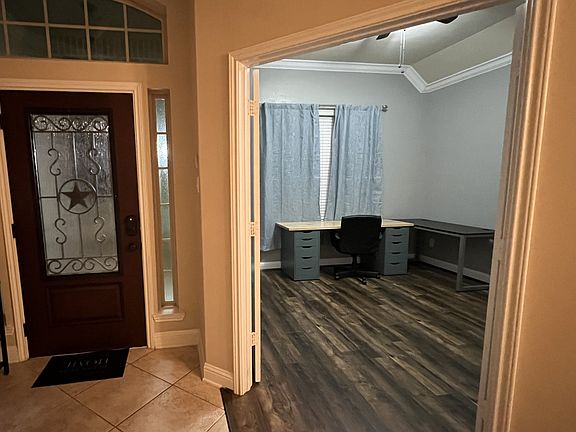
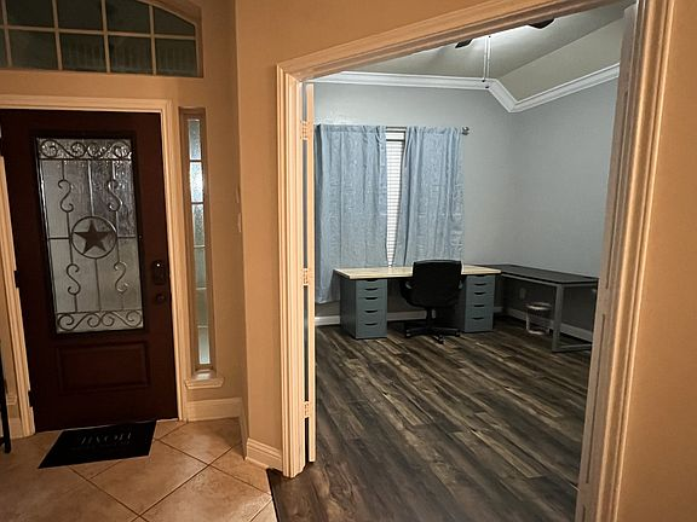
+ waste bin [525,302,554,336]
